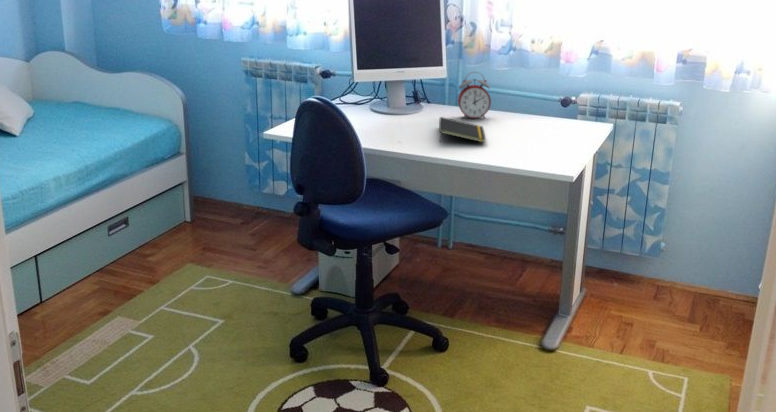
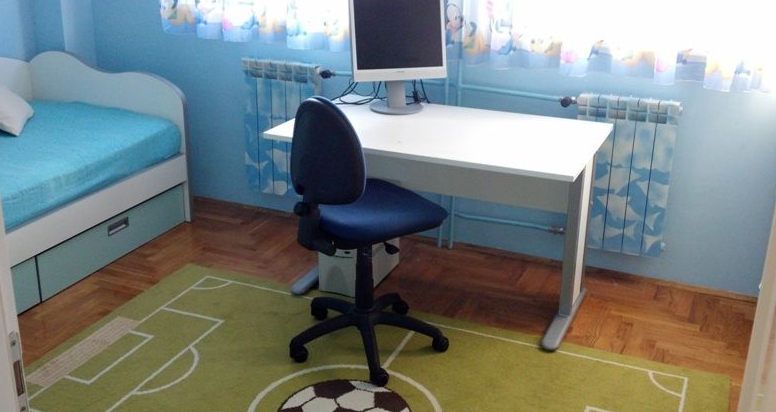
- alarm clock [457,71,492,120]
- notepad [438,116,487,144]
